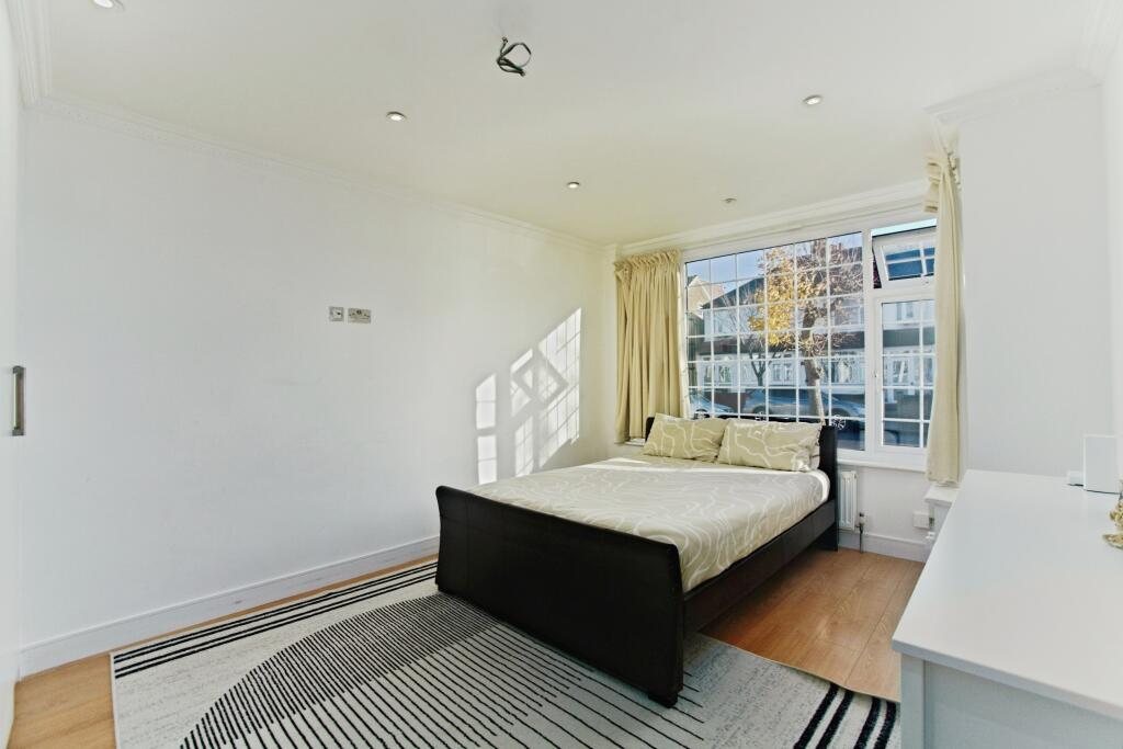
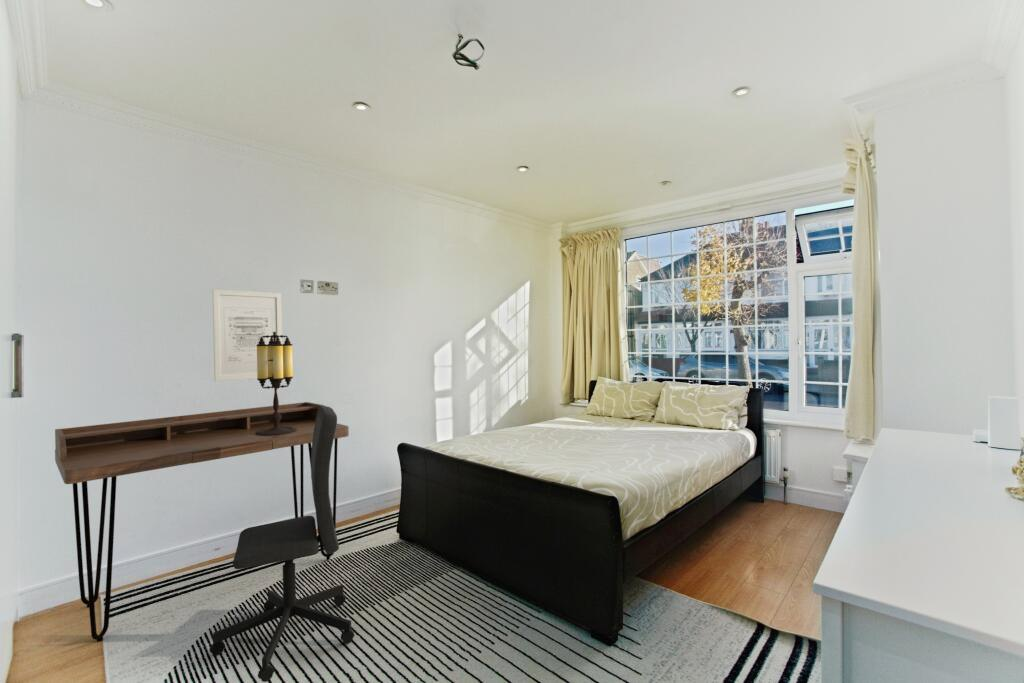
+ office chair [208,405,355,683]
+ table lamp [255,331,297,436]
+ wall art [212,288,283,382]
+ desk [54,401,350,643]
